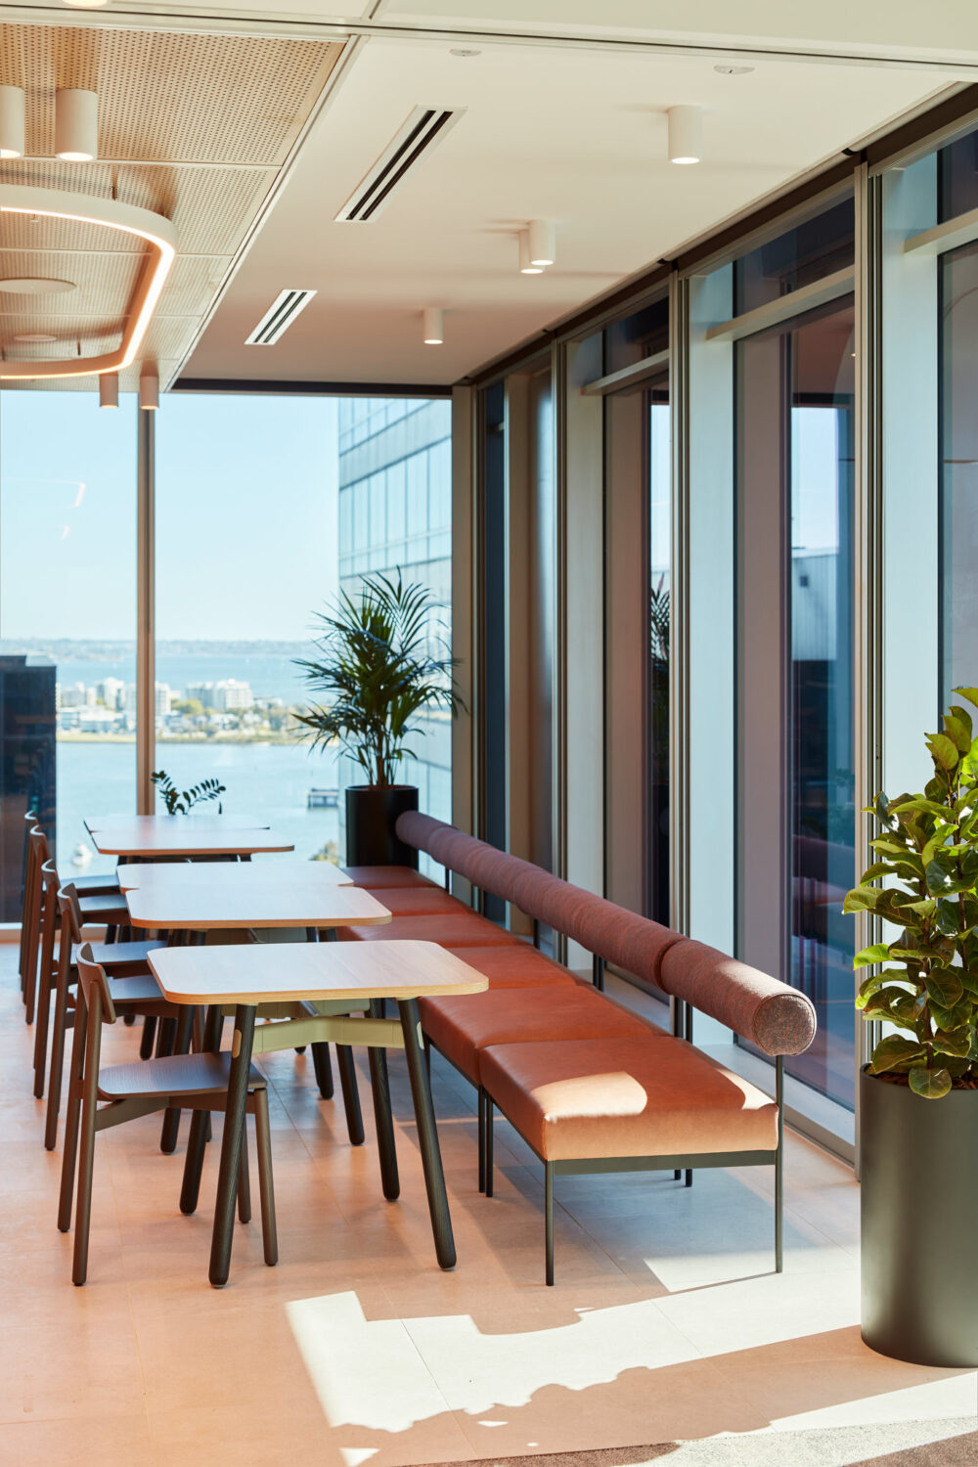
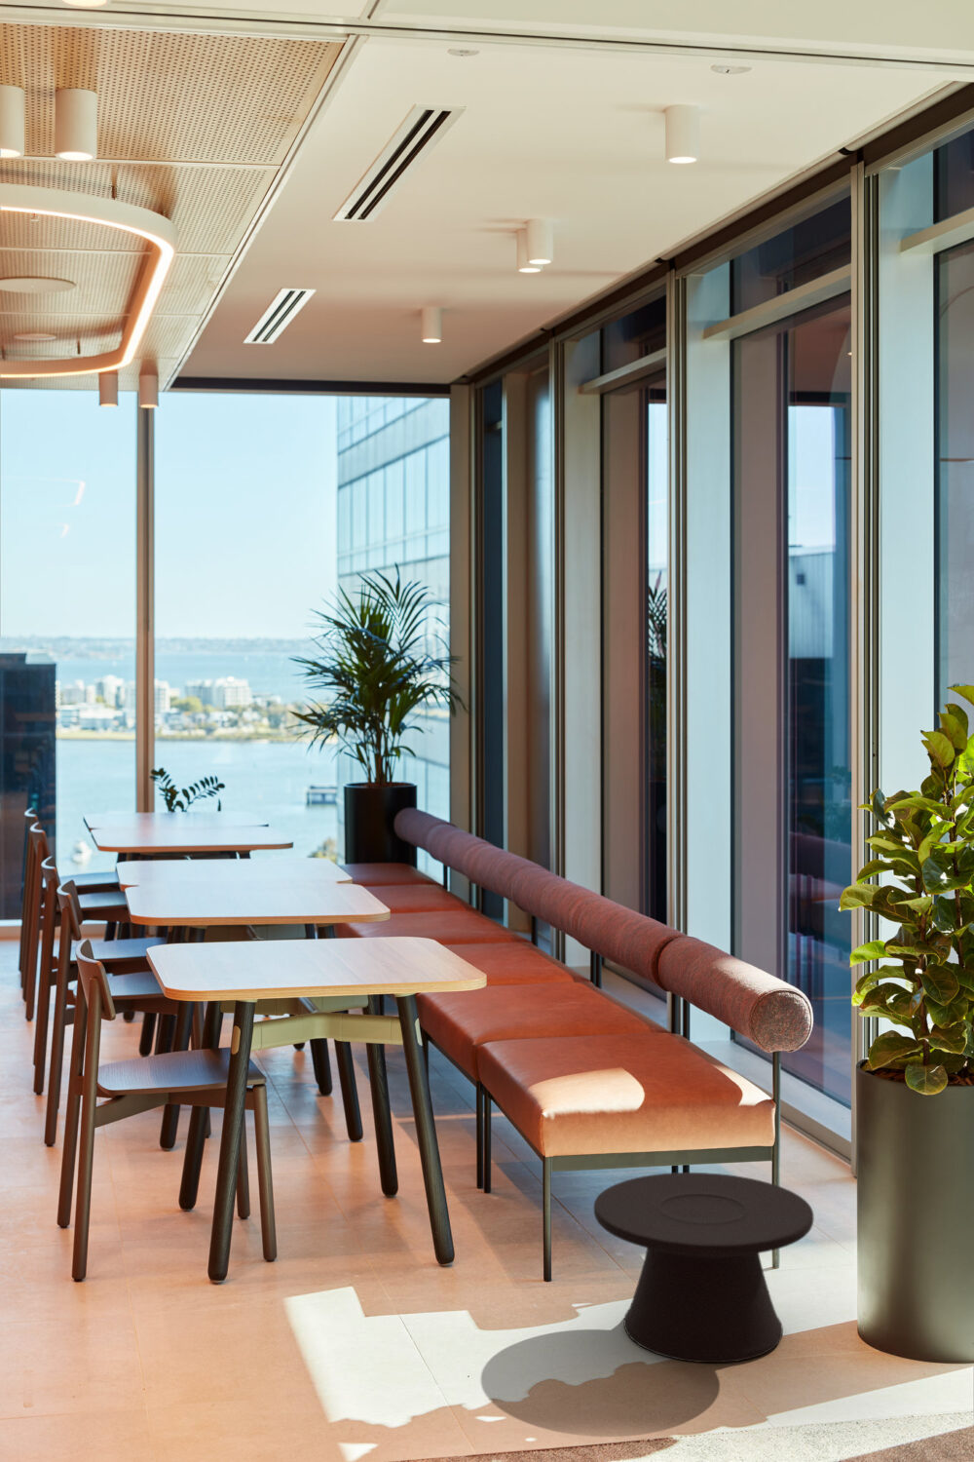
+ side table [594,1172,814,1364]
